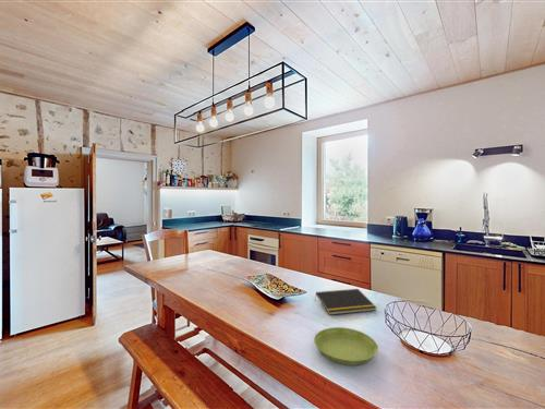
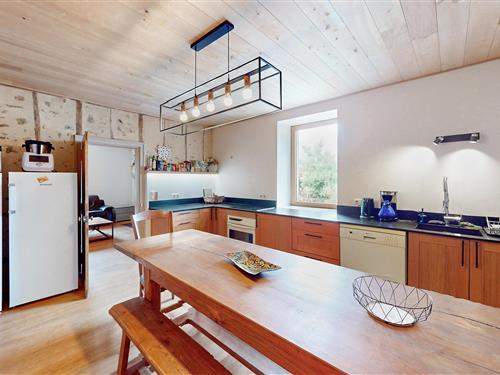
- notepad [314,288,377,316]
- saucer [313,326,379,366]
